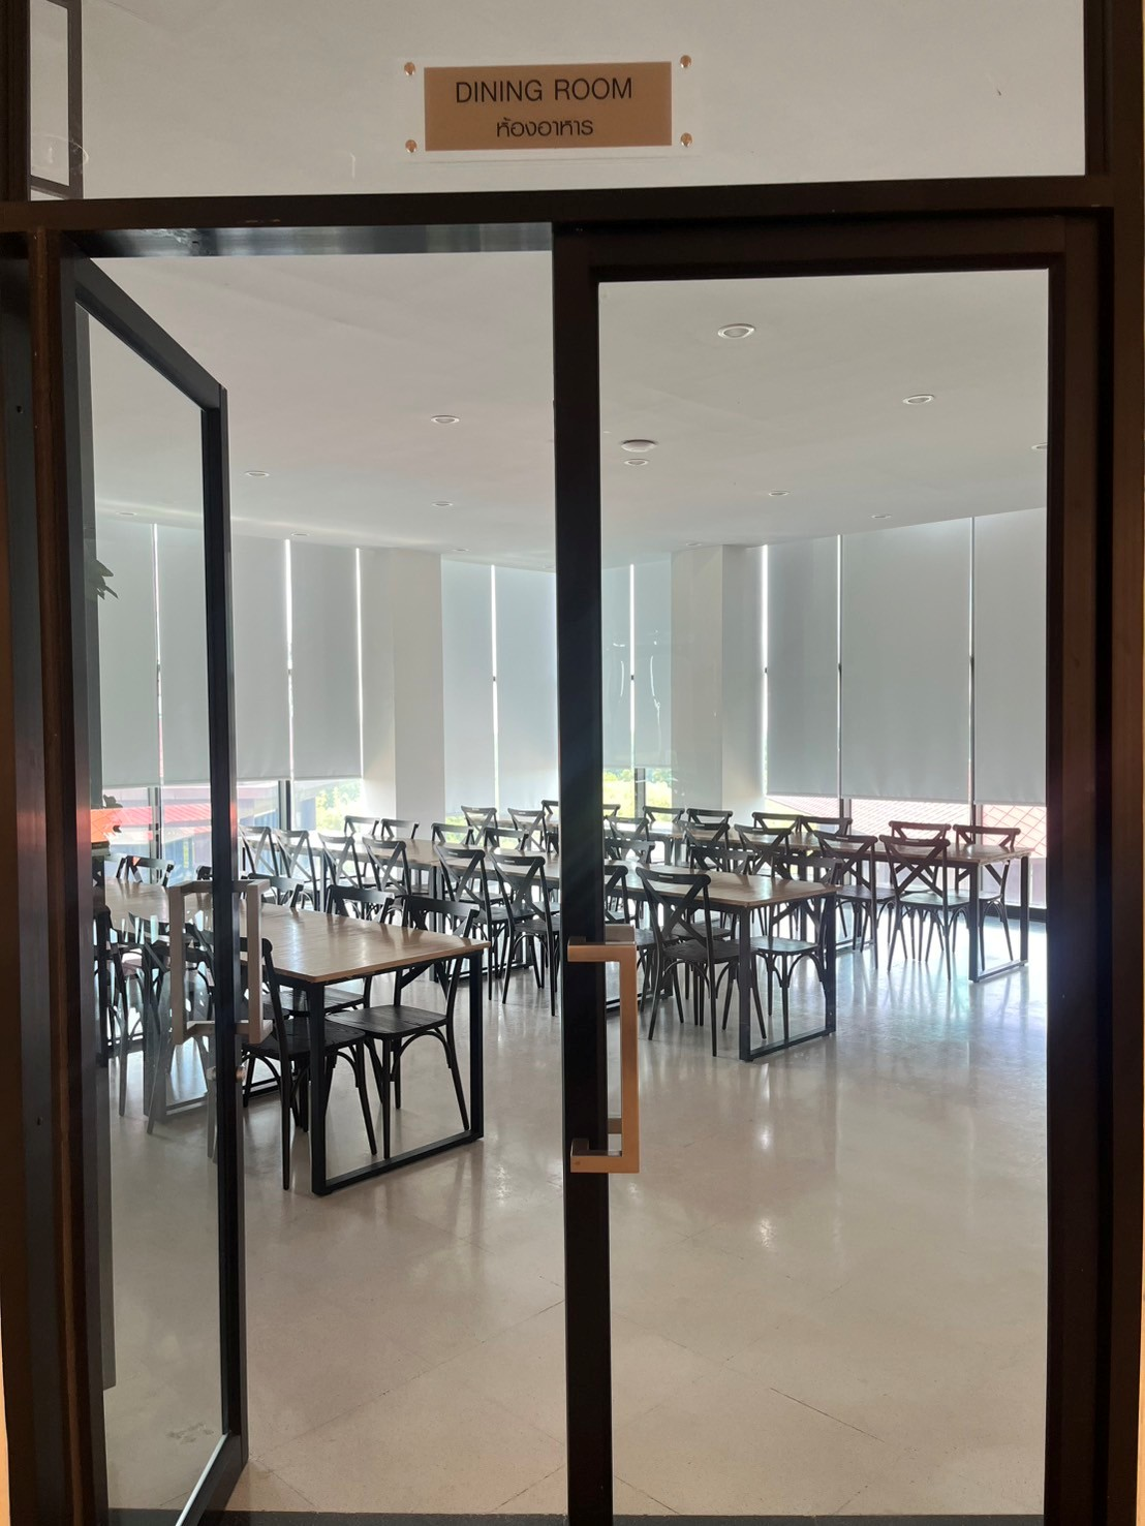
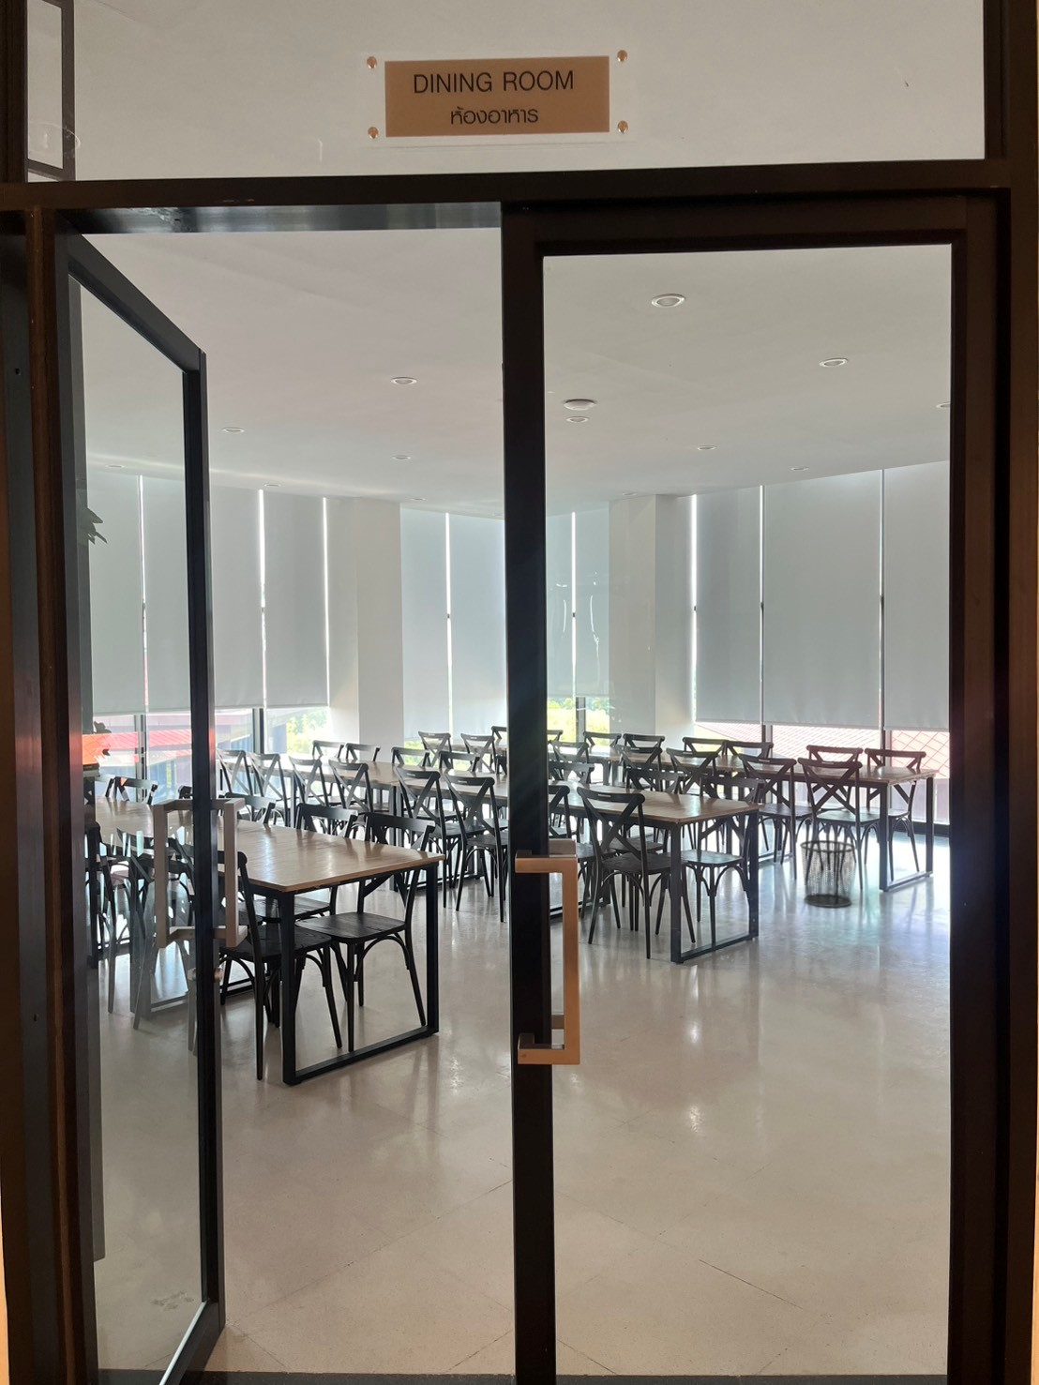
+ waste bin [799,839,857,909]
